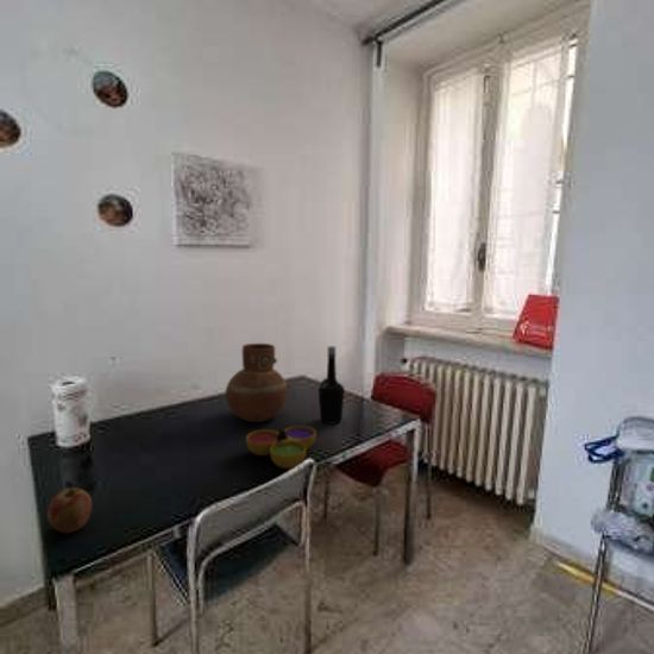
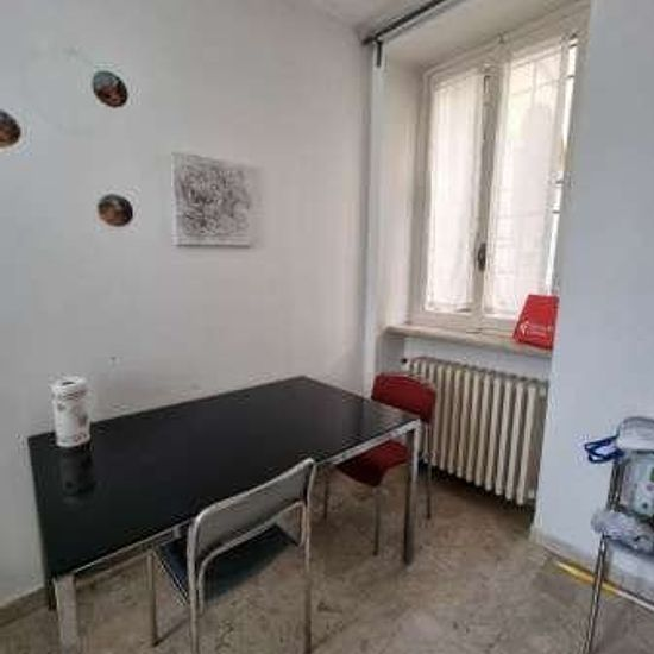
- vase [225,342,289,423]
- decorative bowl [245,425,317,470]
- apple [46,486,93,534]
- bottle [317,345,346,425]
